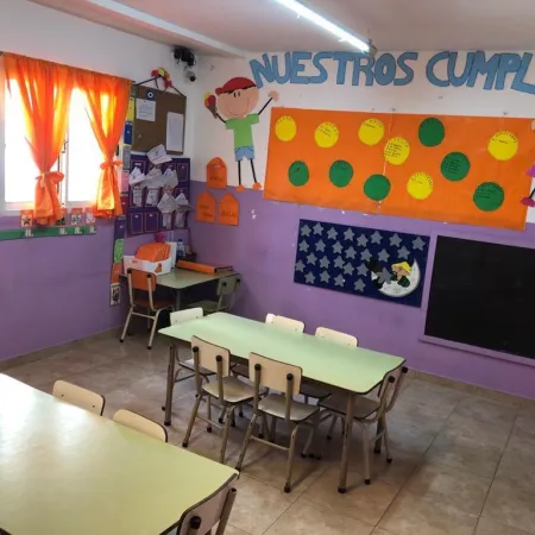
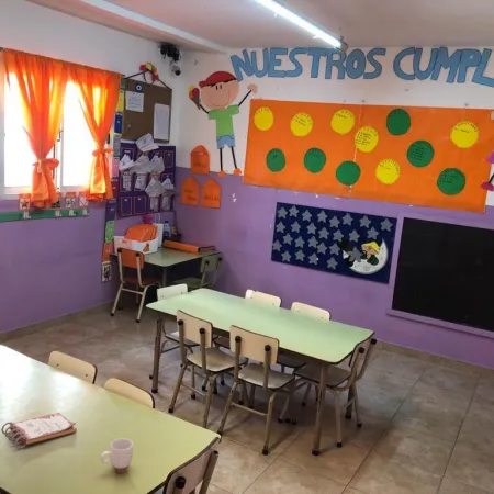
+ diary [0,412,78,450]
+ mug [99,437,134,474]
